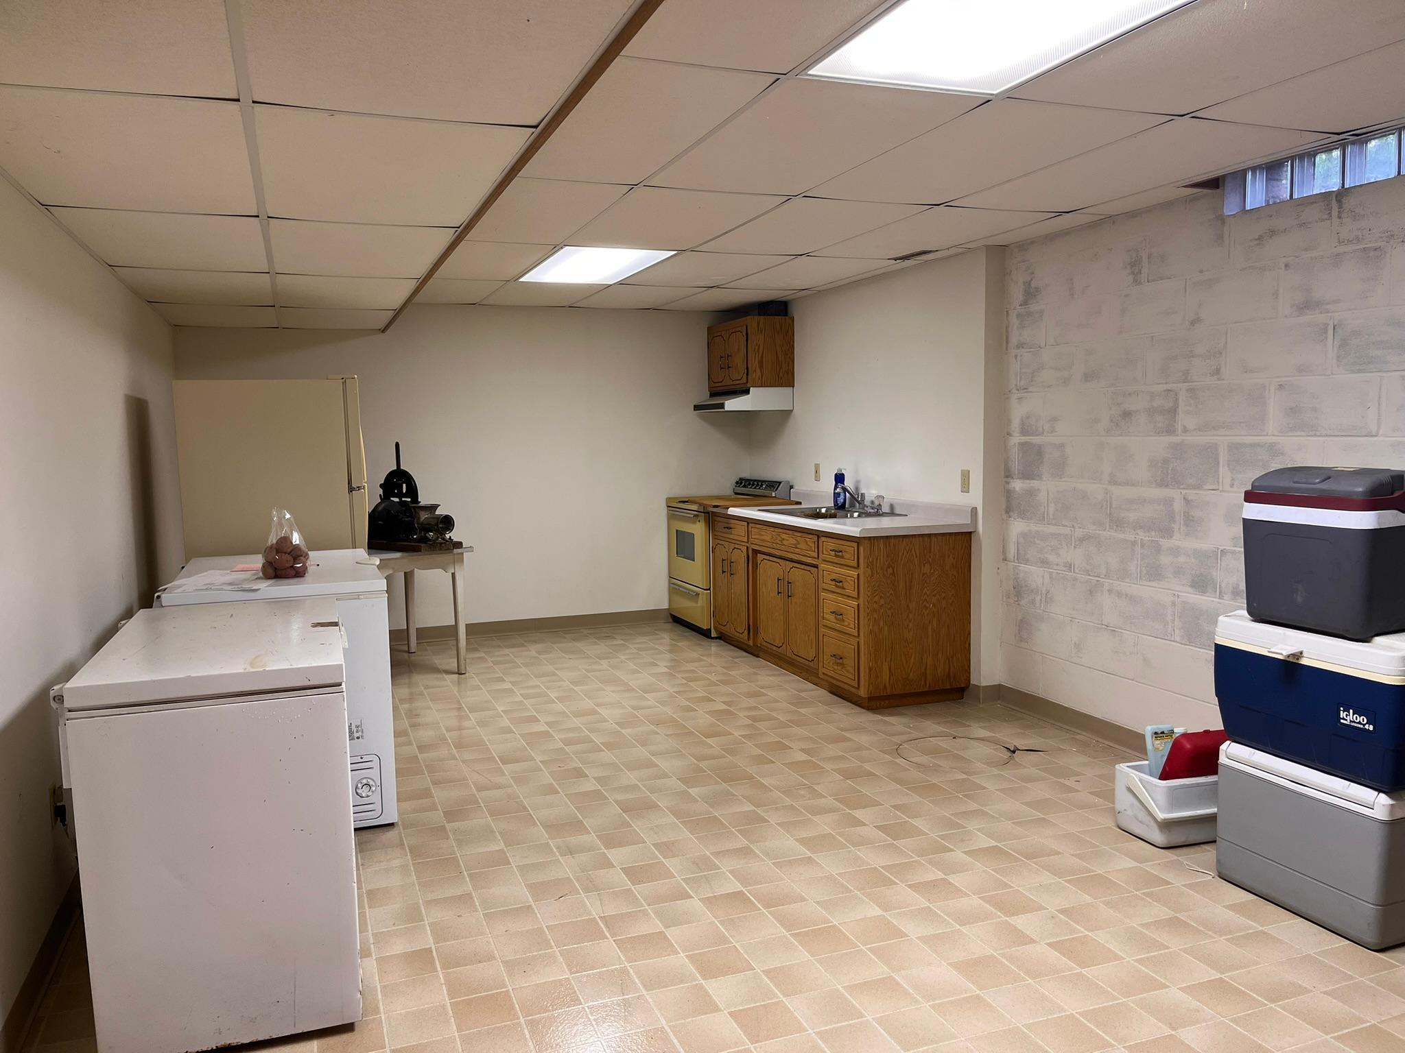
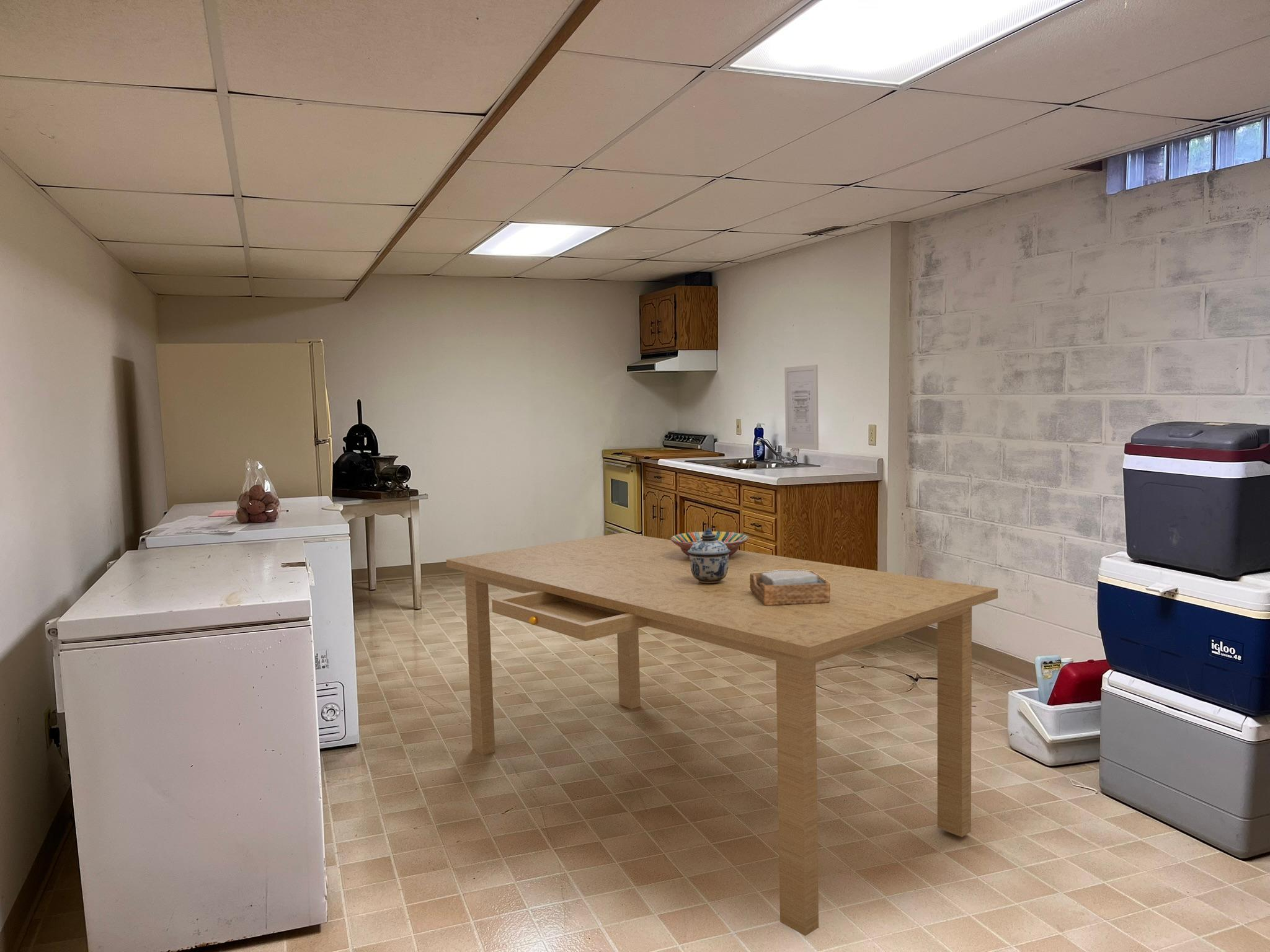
+ dining table [446,532,998,937]
+ wall art [784,364,819,451]
+ serving bowl [670,531,749,557]
+ lidded jar [687,527,730,584]
+ napkin holder [750,570,830,605]
